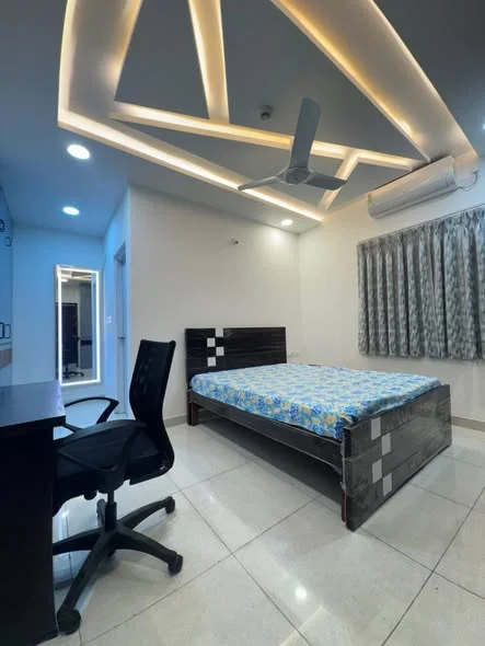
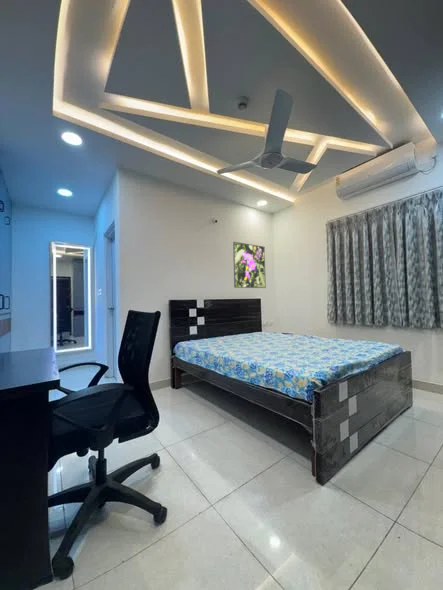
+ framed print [232,241,267,289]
